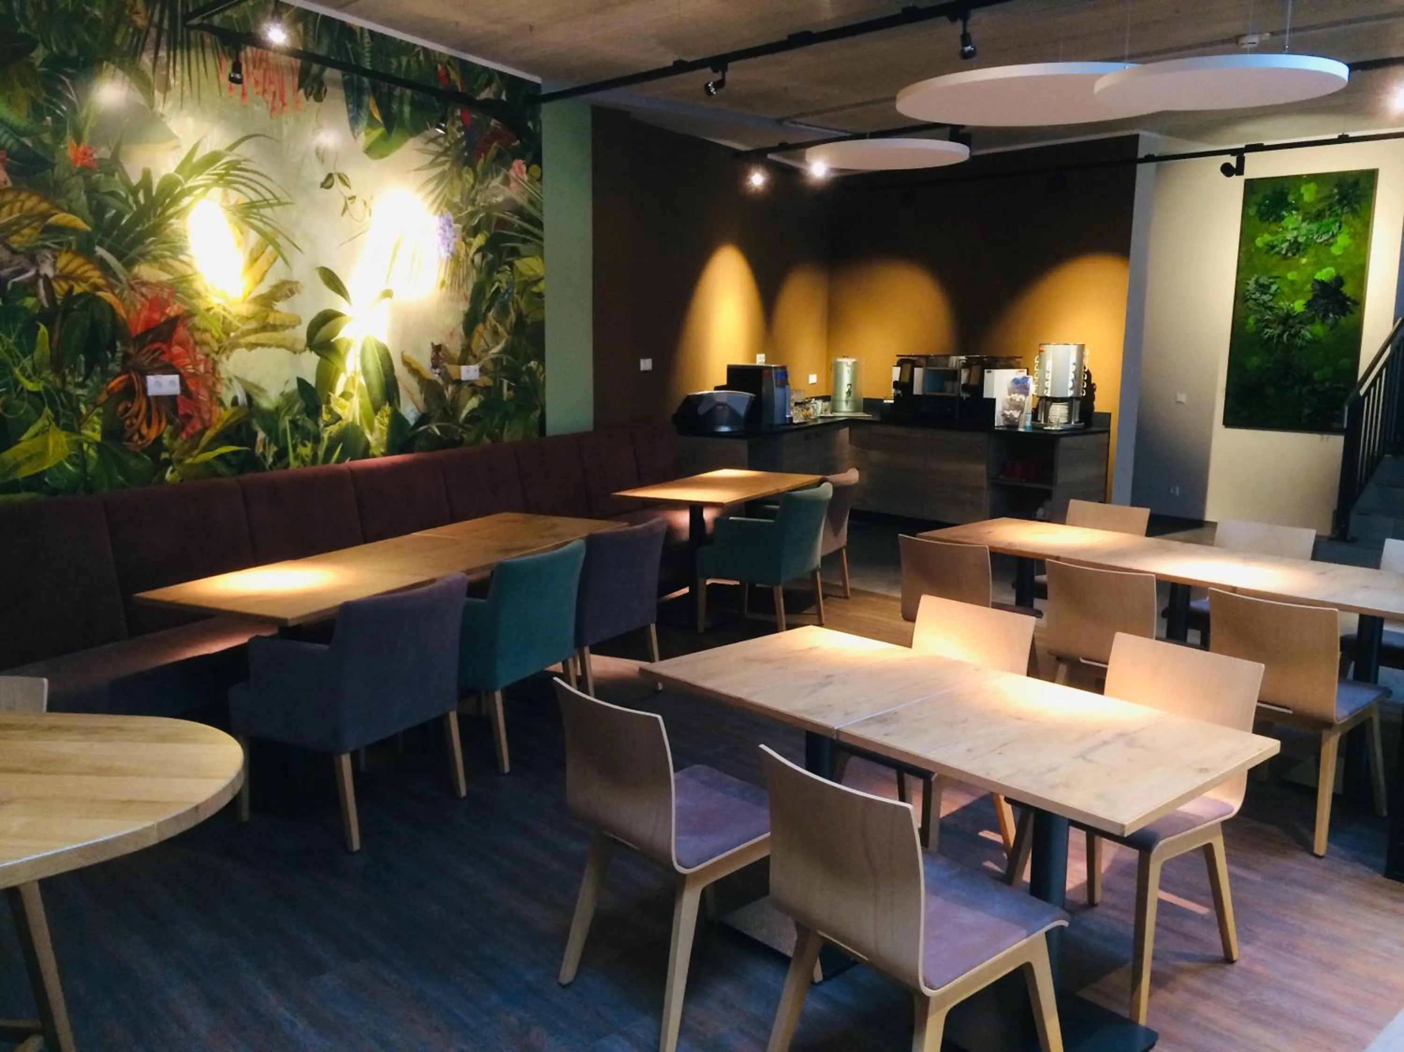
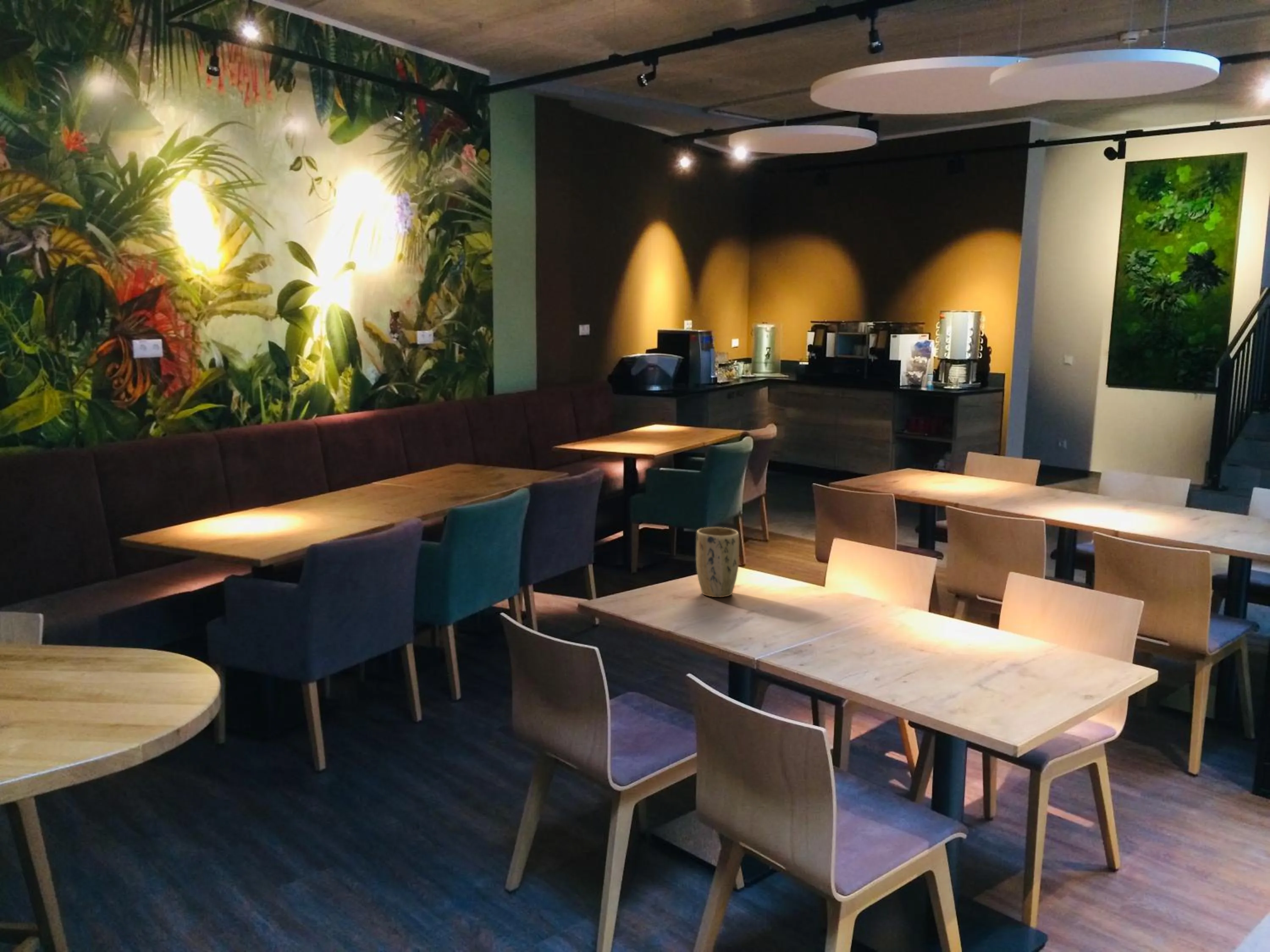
+ plant pot [696,527,740,597]
